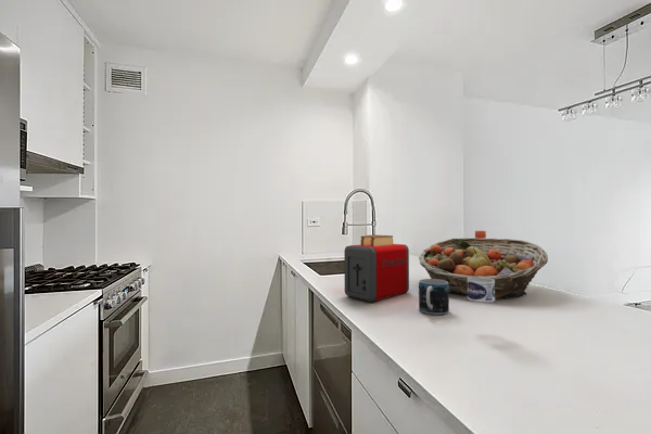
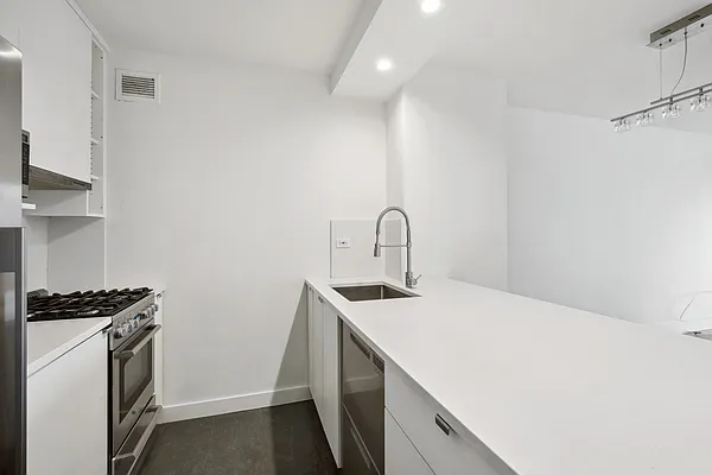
- mug [418,278,450,316]
- toaster [343,234,410,303]
- water bottle [467,230,496,303]
- fruit basket [418,237,549,299]
